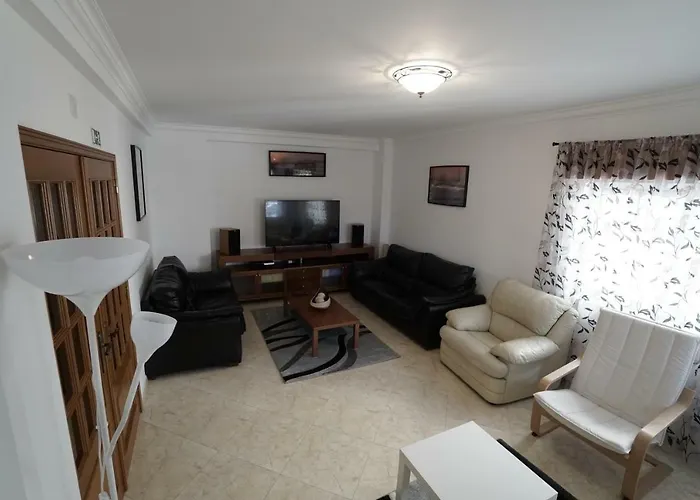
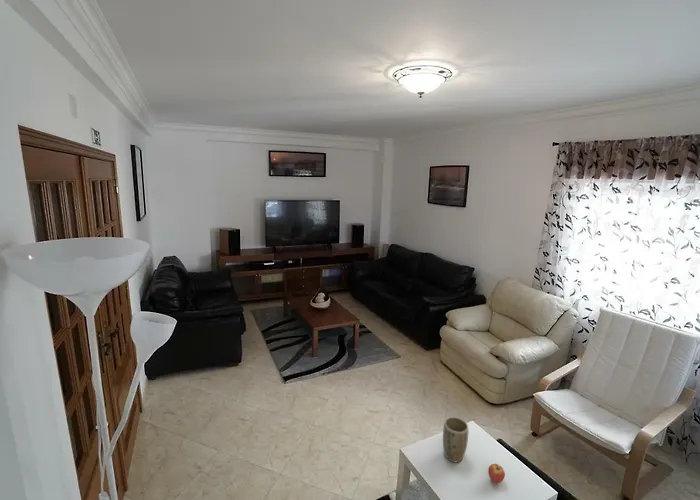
+ plant pot [442,416,469,463]
+ fruit [487,463,506,484]
